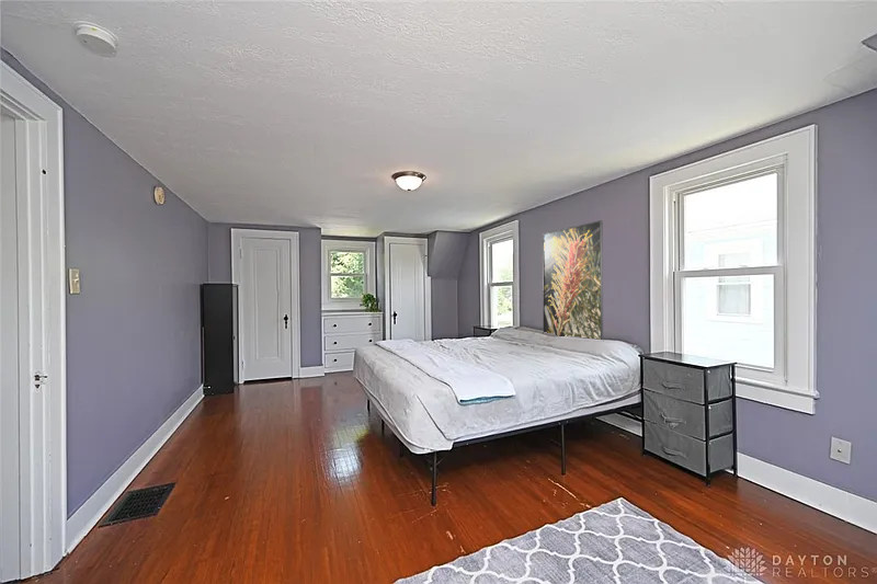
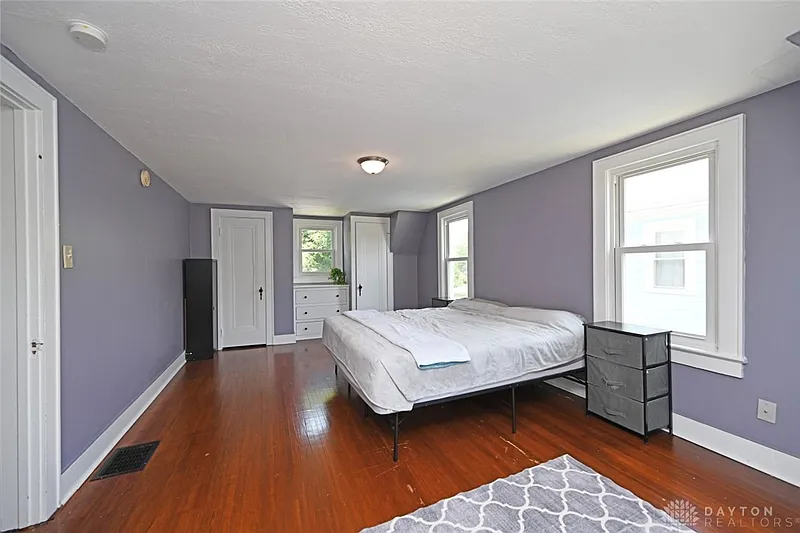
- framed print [542,219,604,341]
